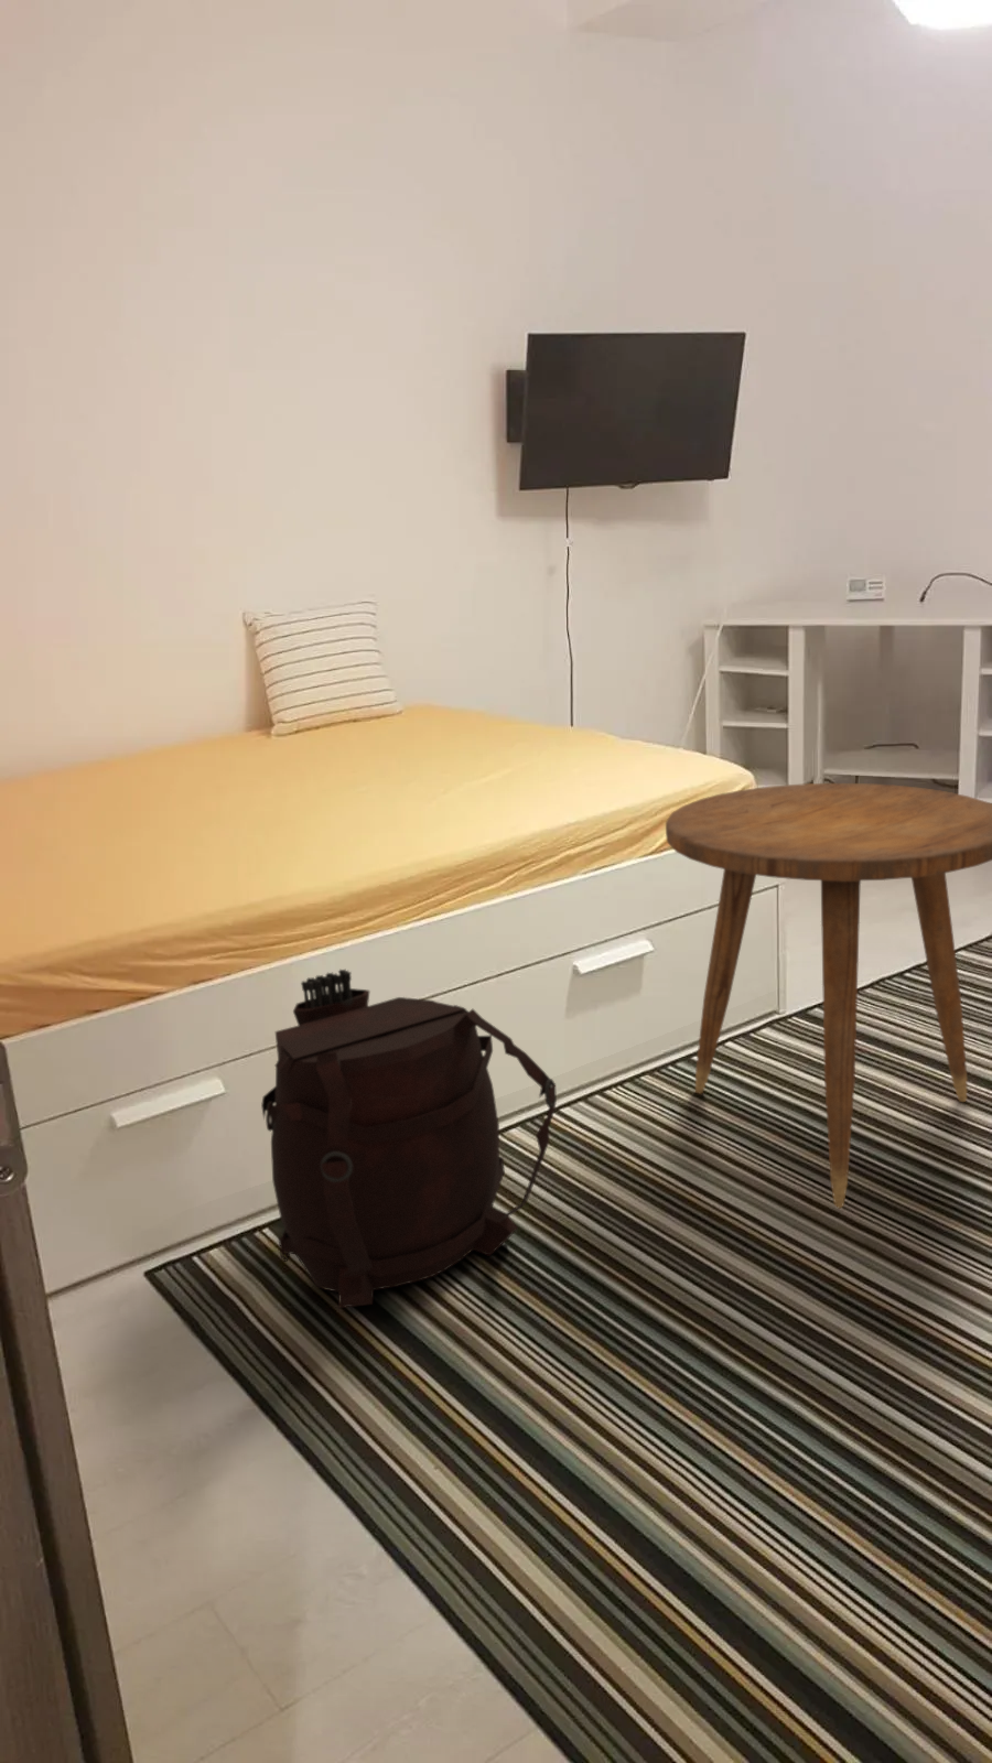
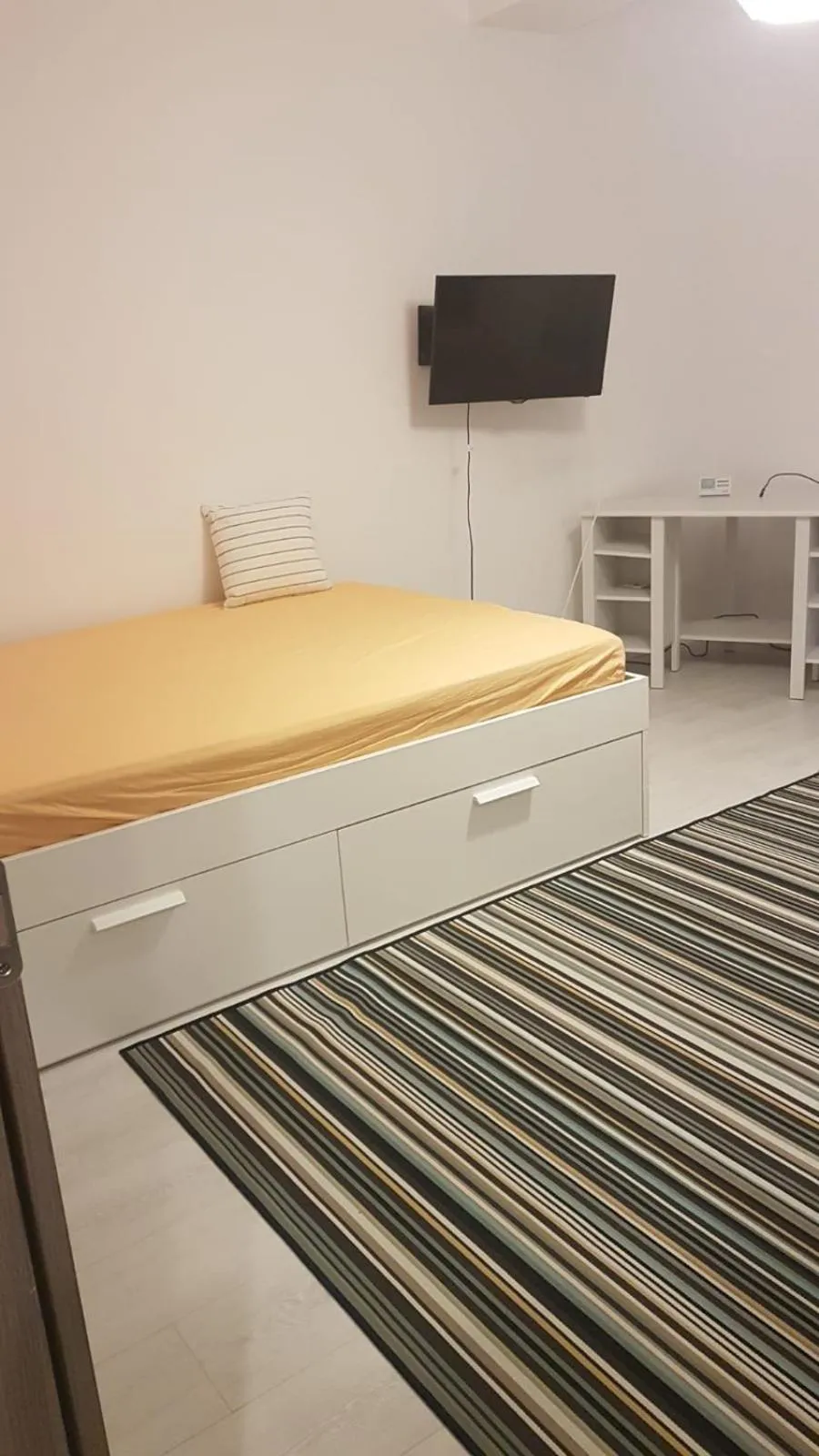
- backpack [260,969,557,1309]
- side table [665,782,992,1210]
